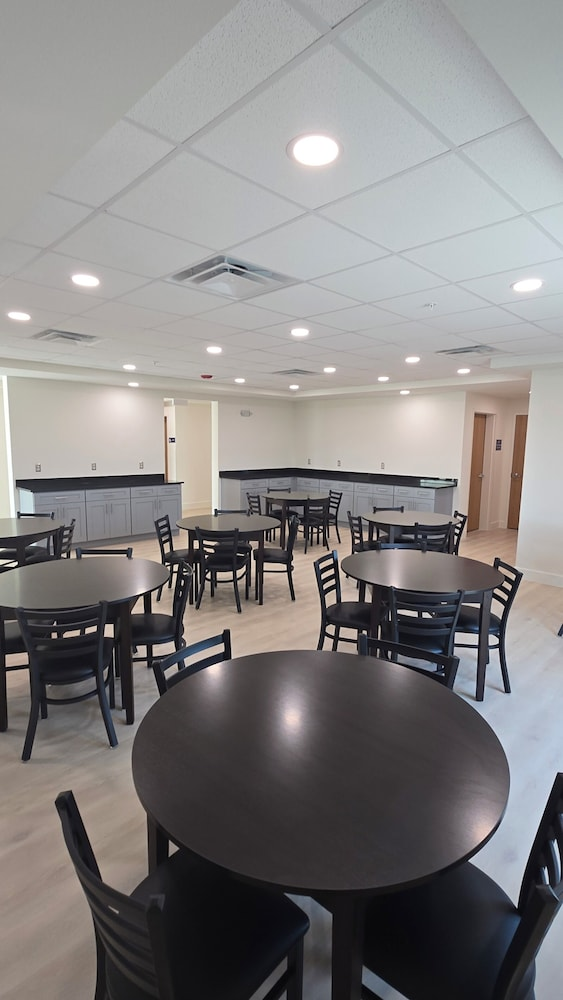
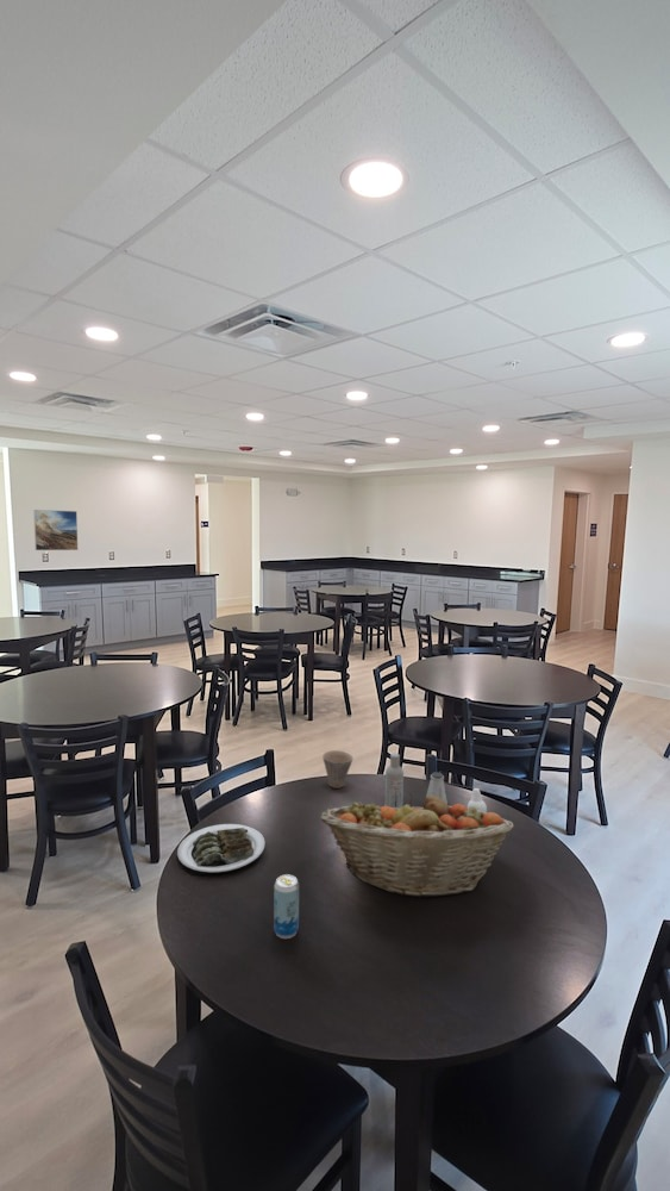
+ fruit basket [319,793,514,899]
+ plate [176,823,267,877]
+ saltshaker [425,772,449,804]
+ beverage can [273,873,300,940]
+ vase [467,787,488,812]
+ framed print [32,509,79,551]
+ bottle [383,753,405,807]
+ cup [321,749,355,790]
